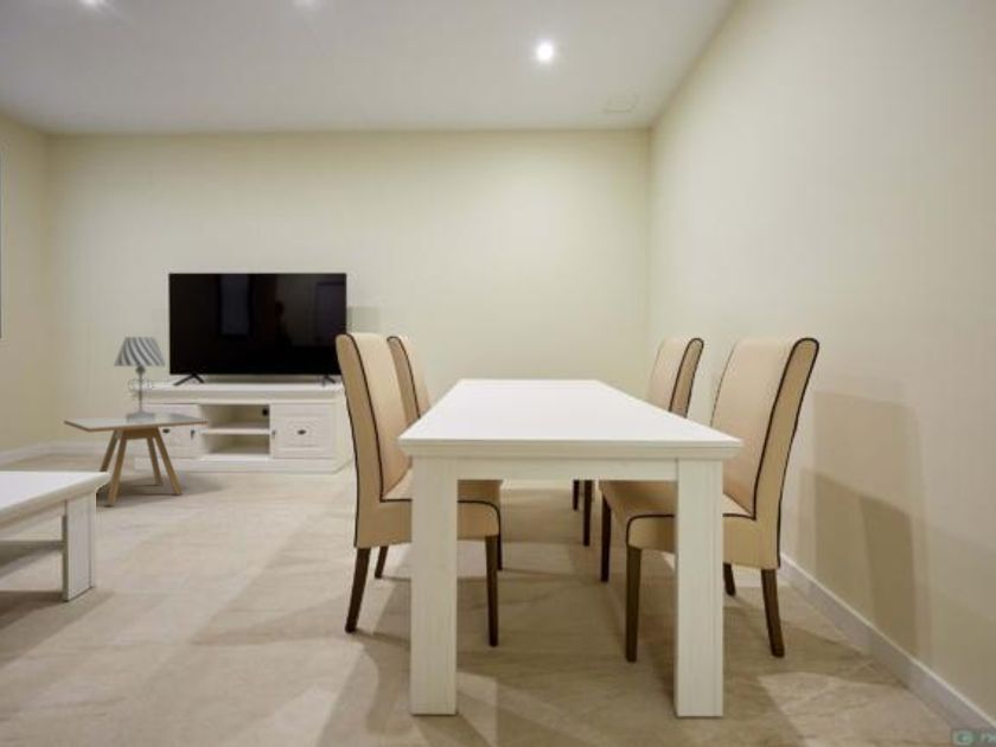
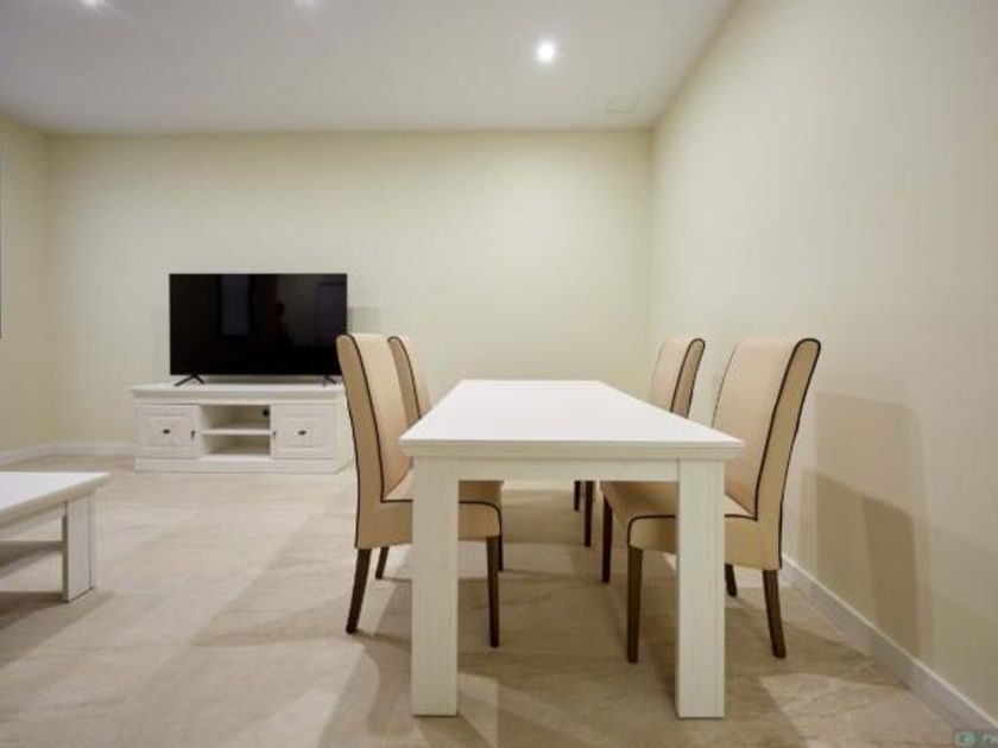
- table lamp [113,336,167,420]
- side table [63,413,210,507]
